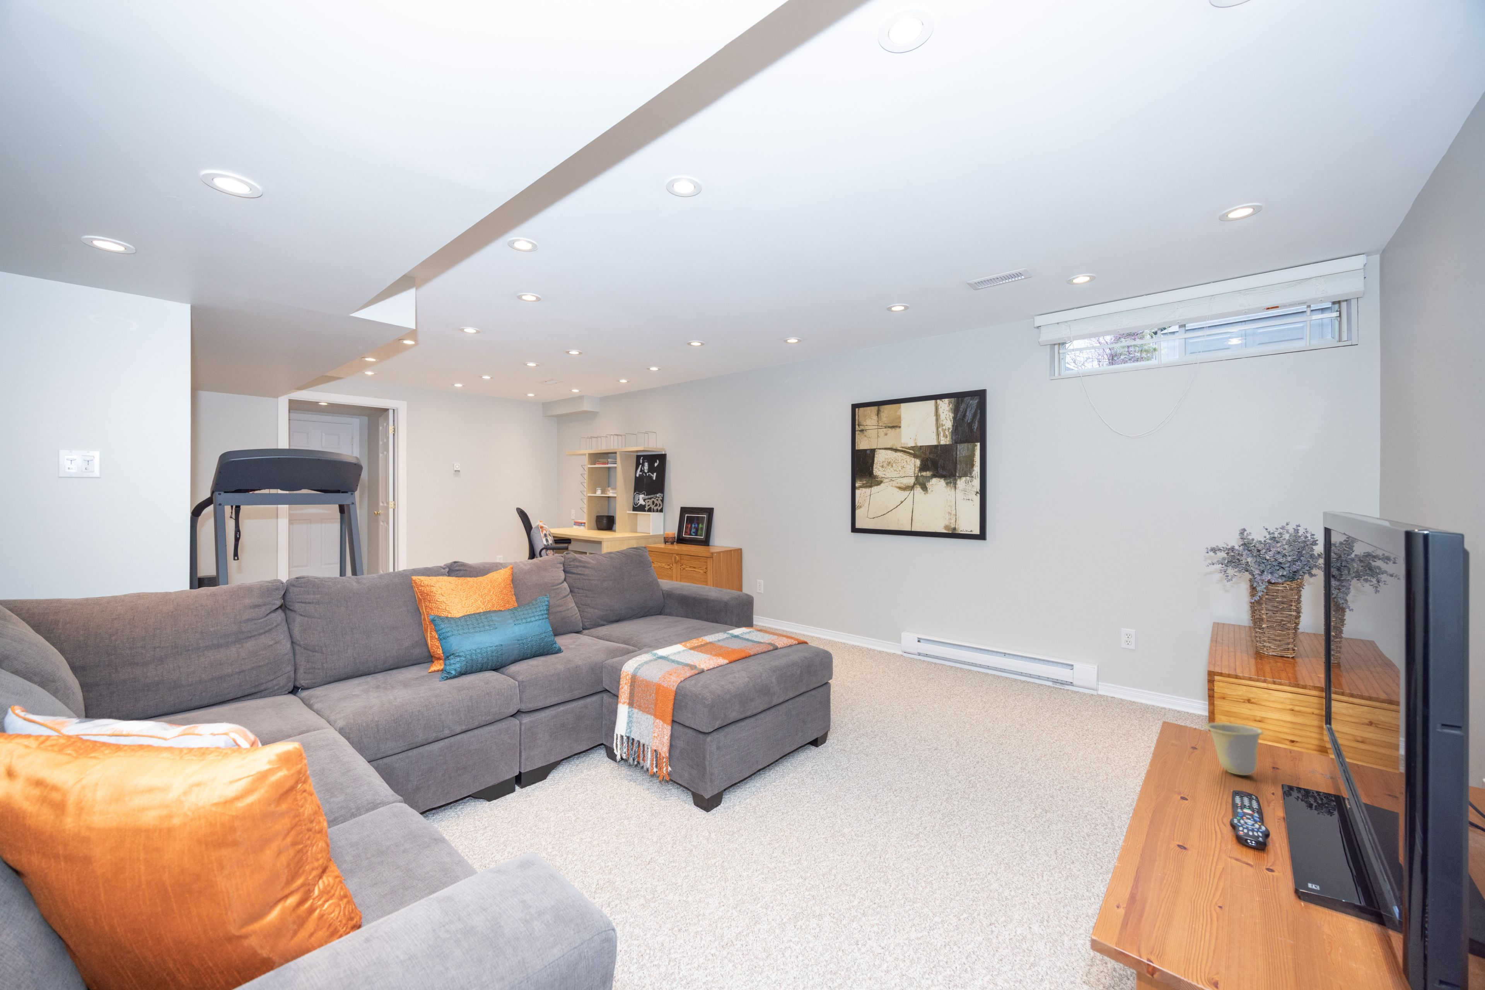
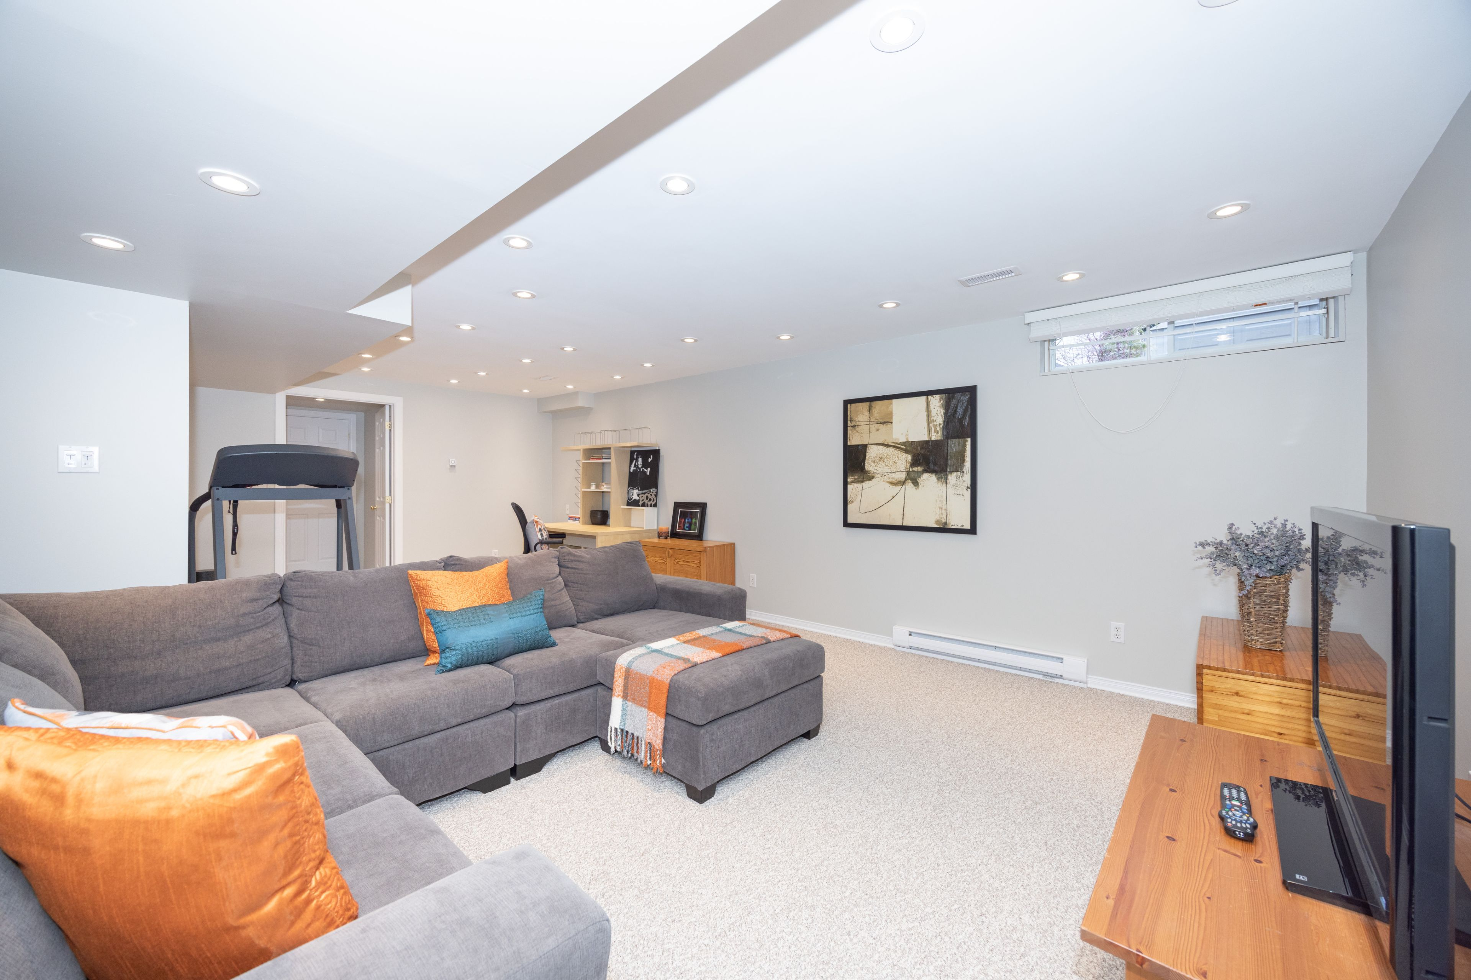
- cup [1204,723,1264,776]
